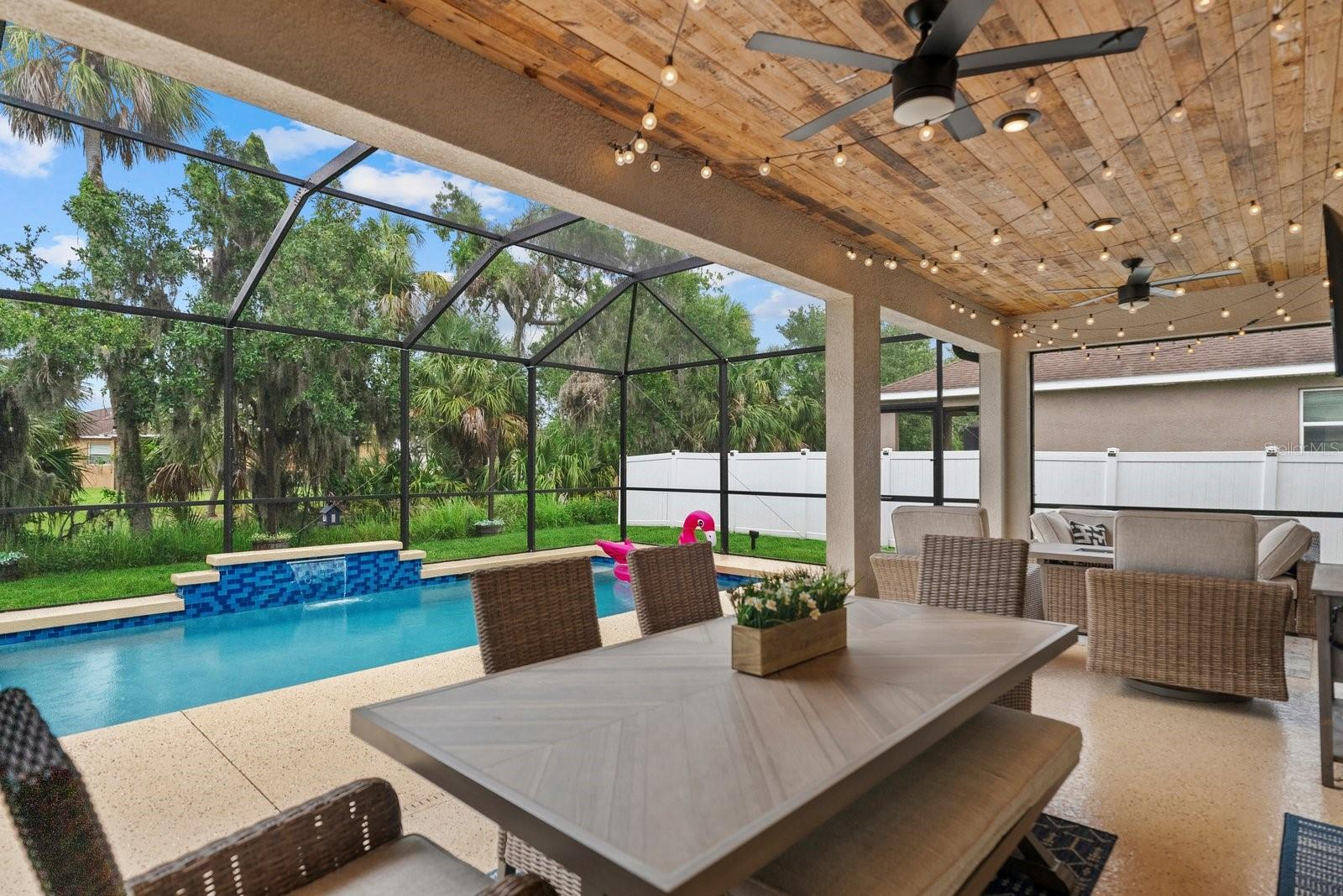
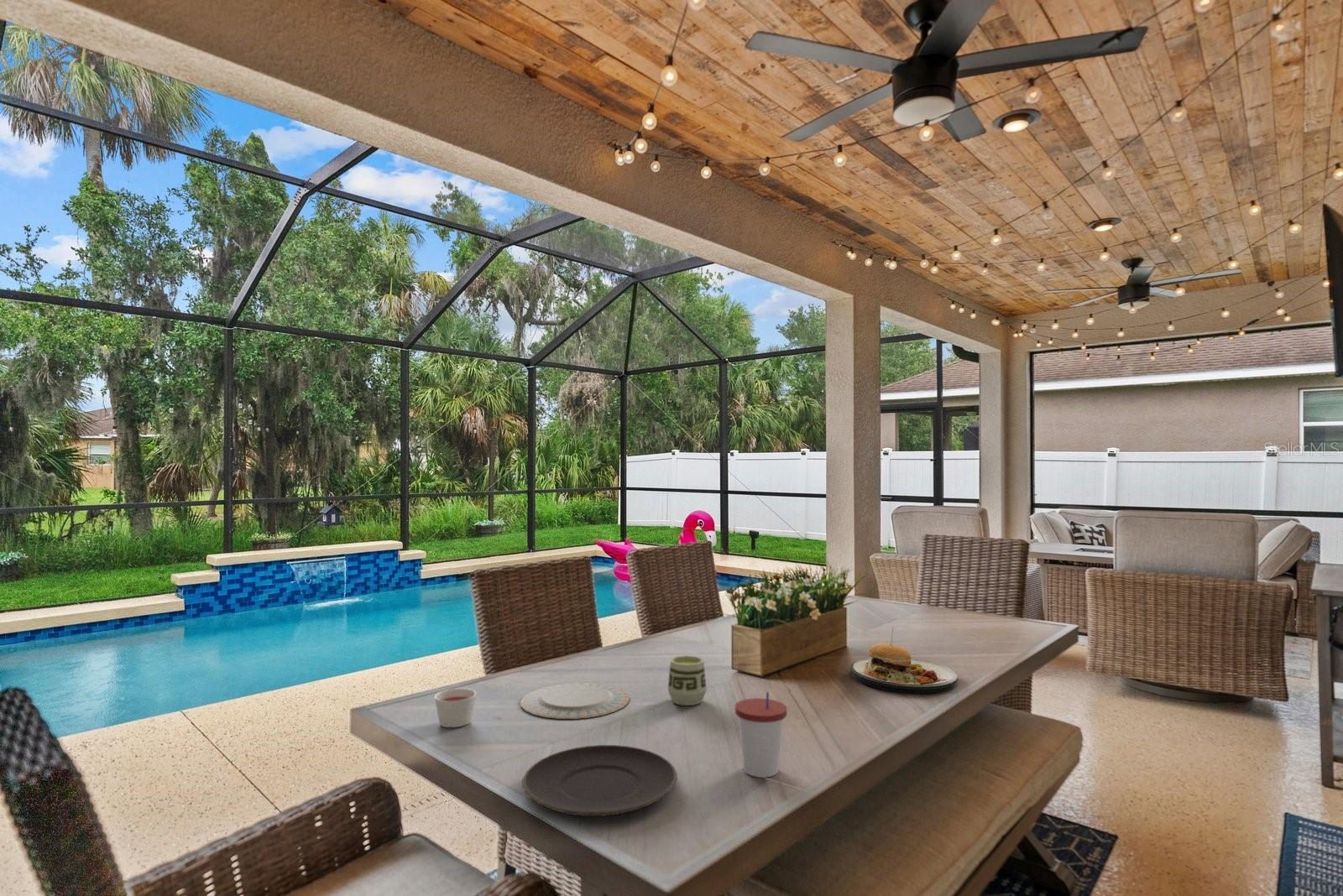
+ cup [667,654,708,706]
+ cup [734,691,788,779]
+ plate [521,744,678,817]
+ candle [434,688,477,728]
+ plate [849,626,959,695]
+ chinaware [520,682,630,720]
